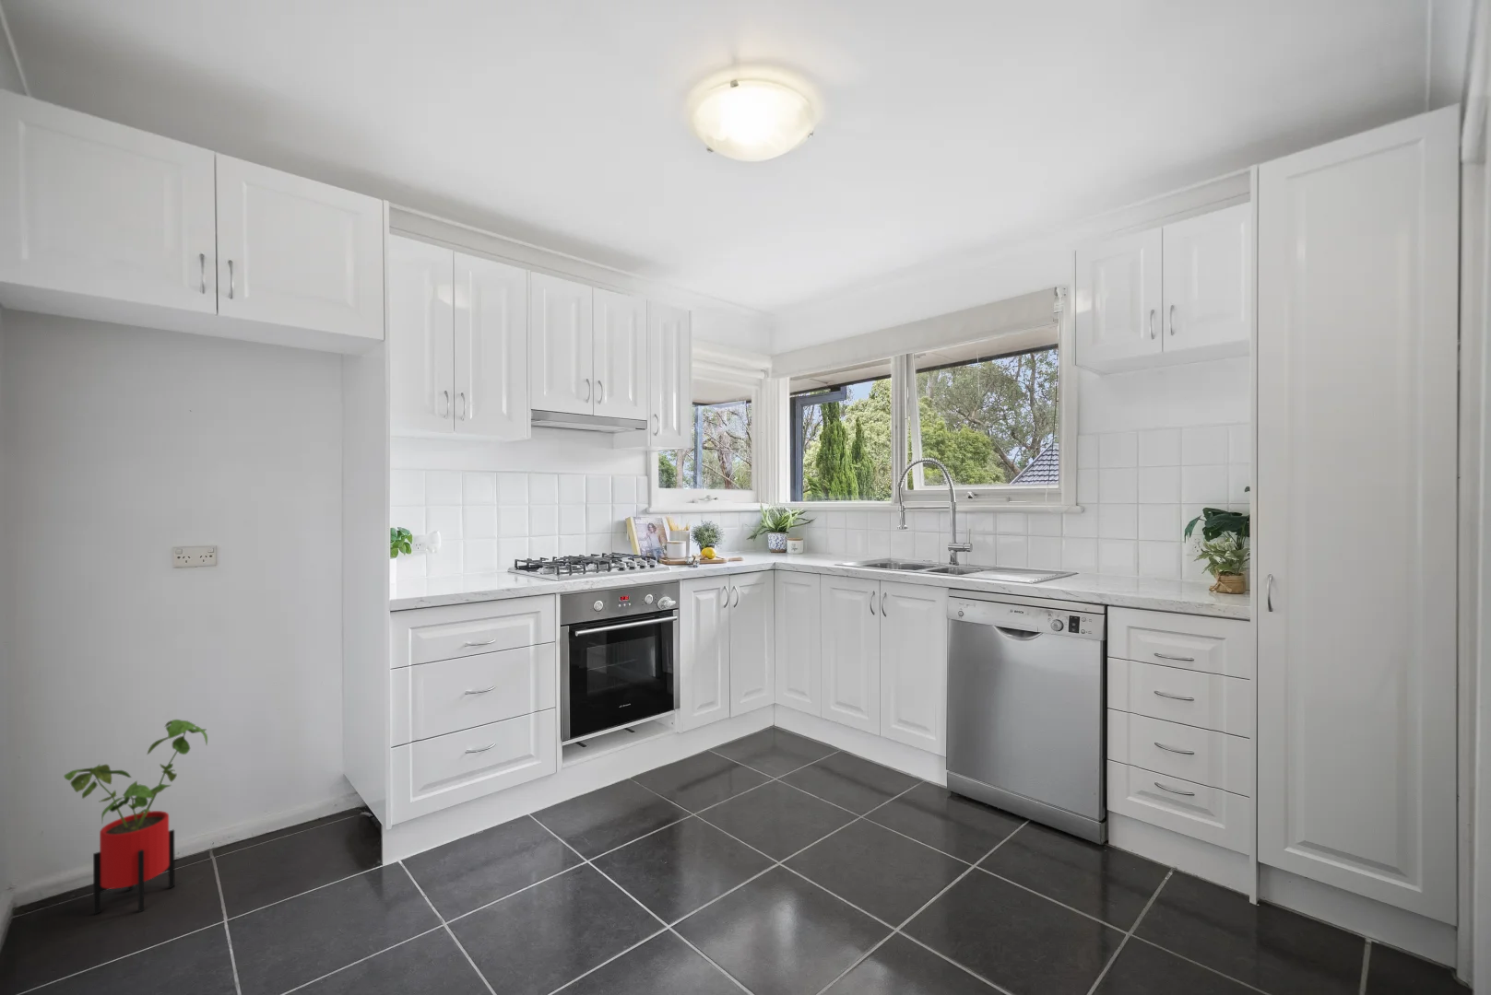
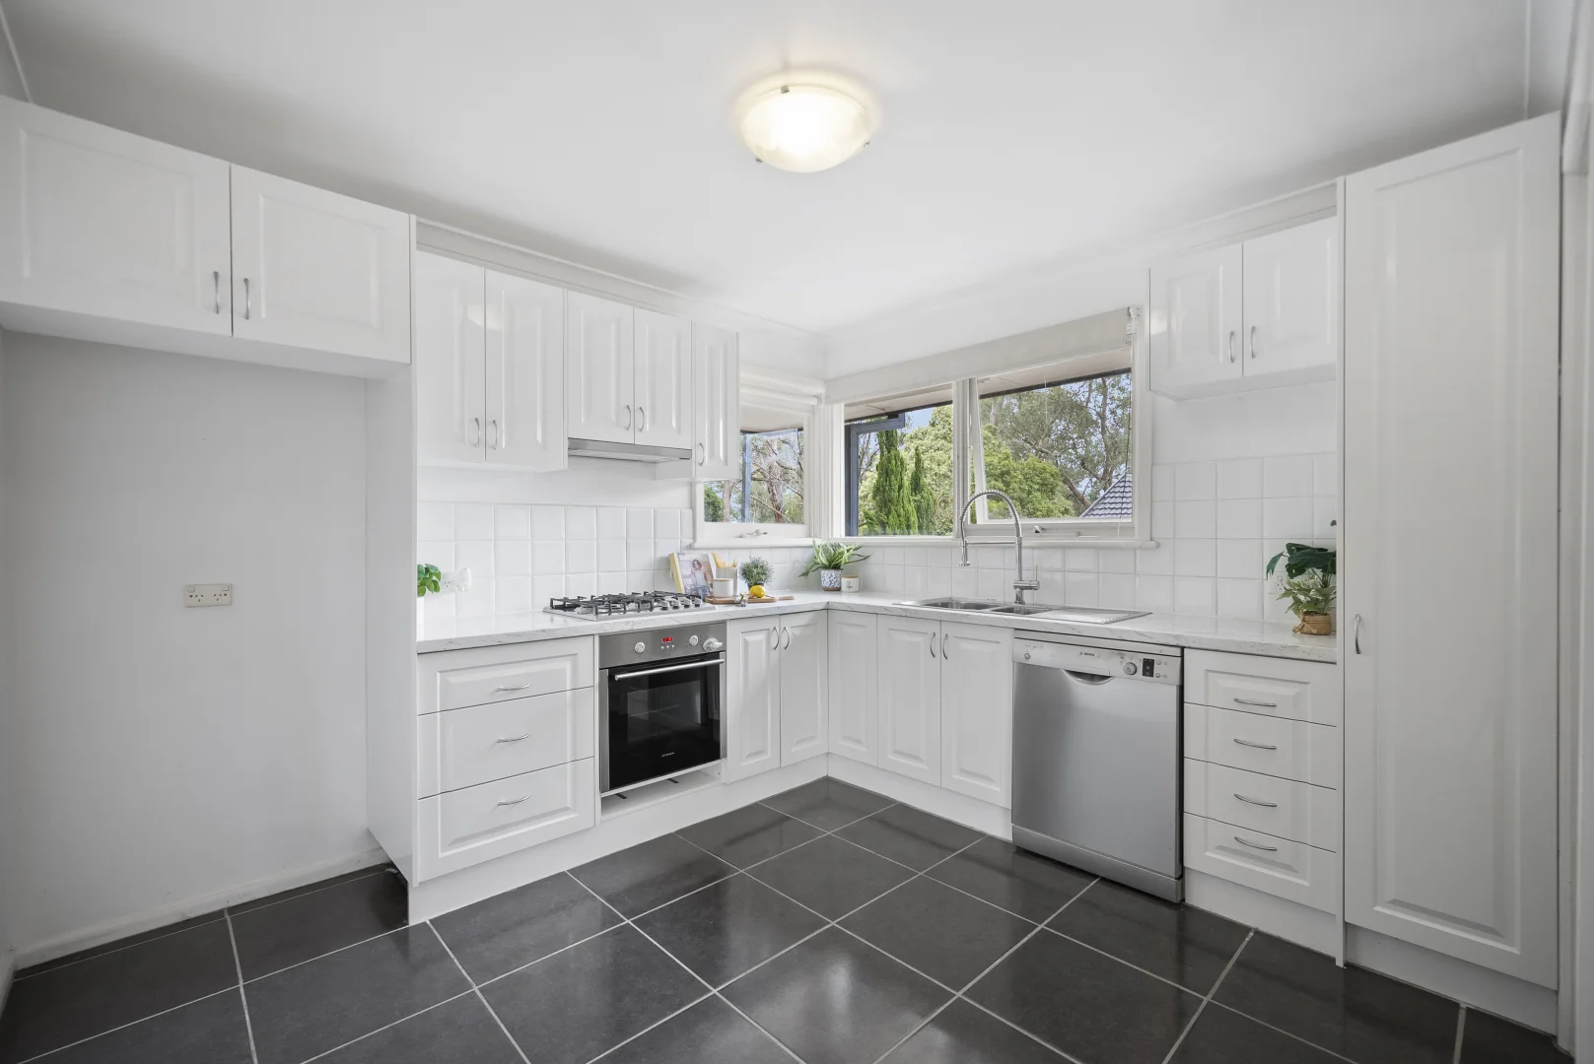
- house plant [62,718,209,916]
